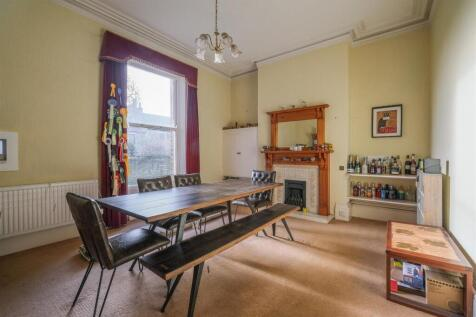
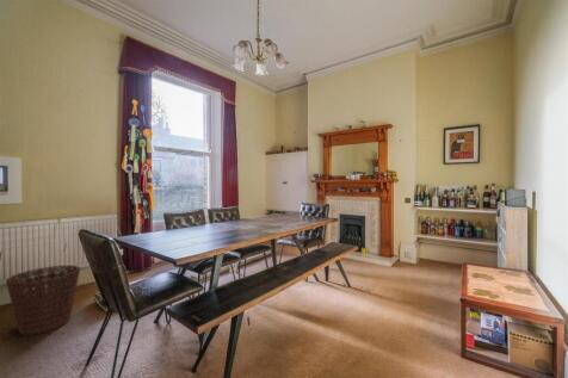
+ basket [5,265,81,336]
